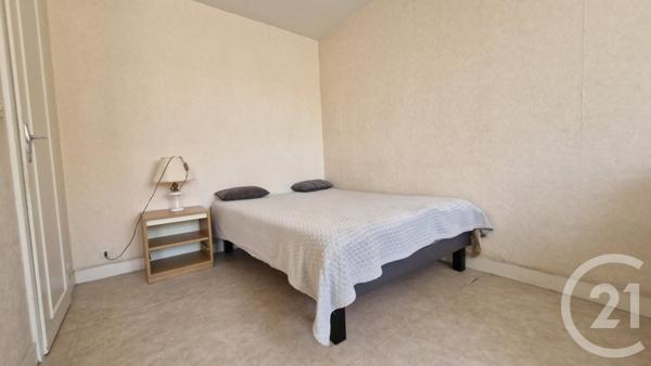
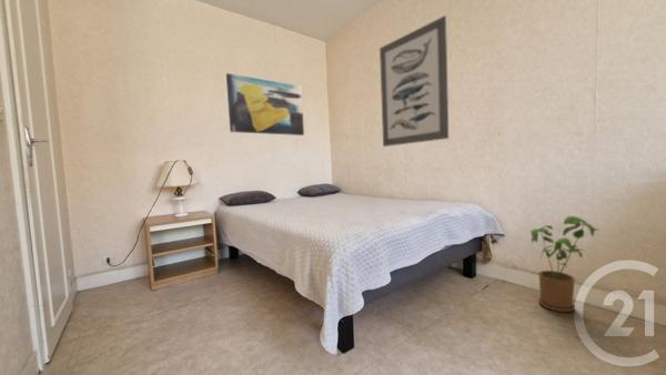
+ wall art [225,72,305,136]
+ wall art [379,14,450,148]
+ house plant [529,215,599,313]
